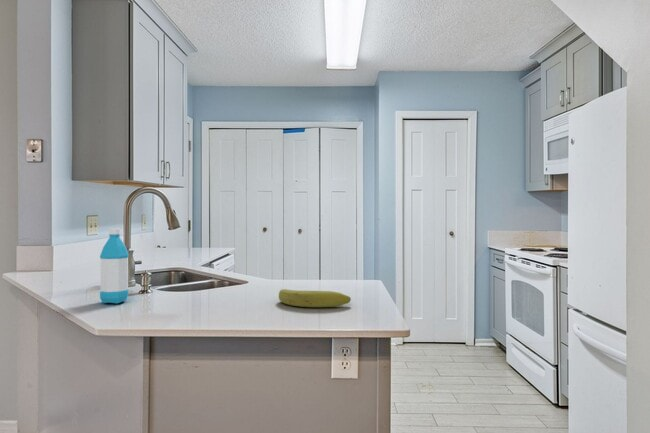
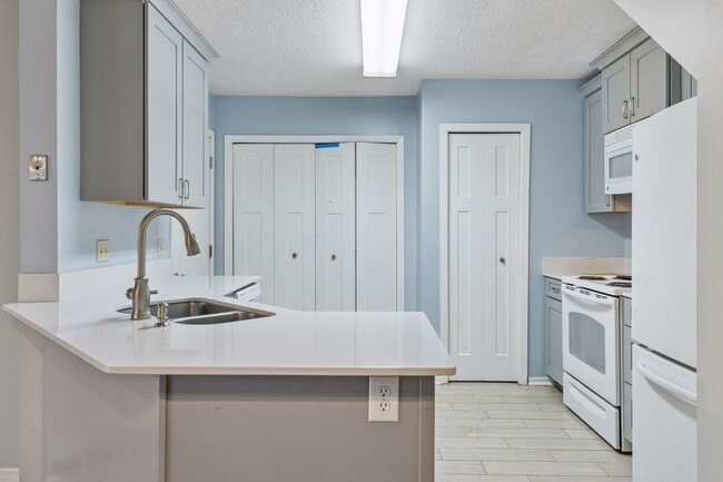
- water bottle [99,228,130,305]
- fruit [278,288,352,308]
